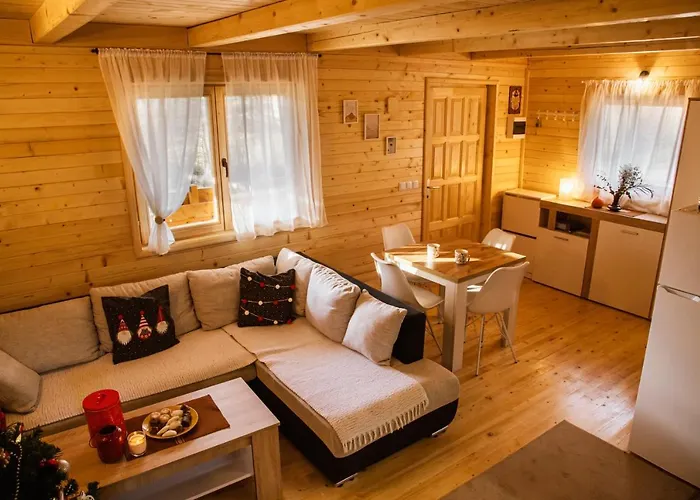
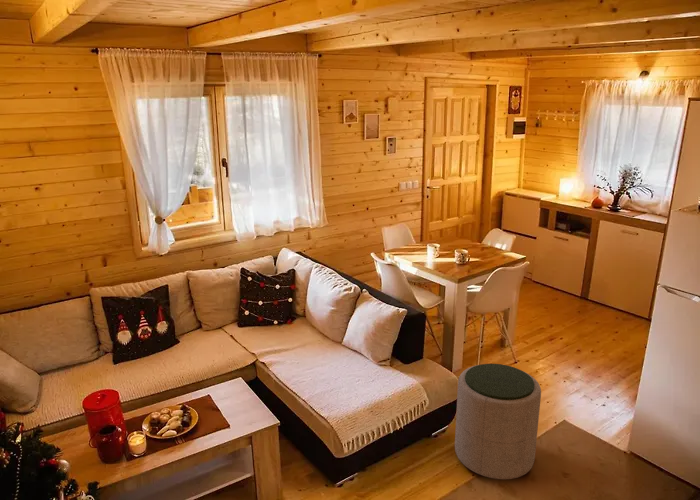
+ ottoman [454,363,542,480]
